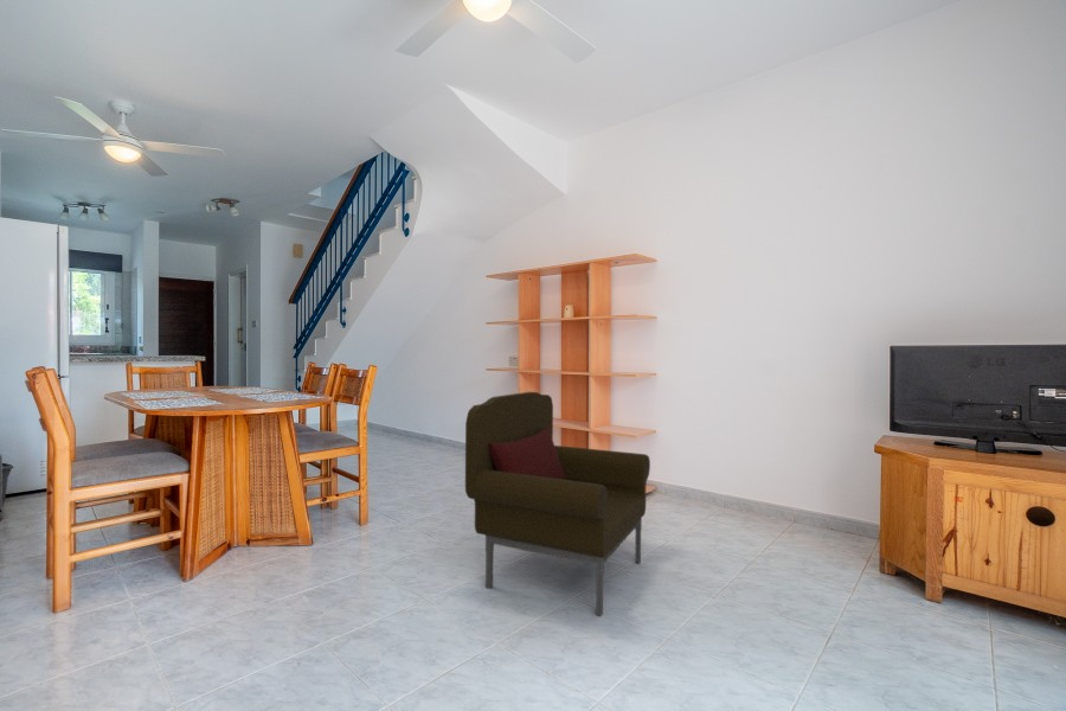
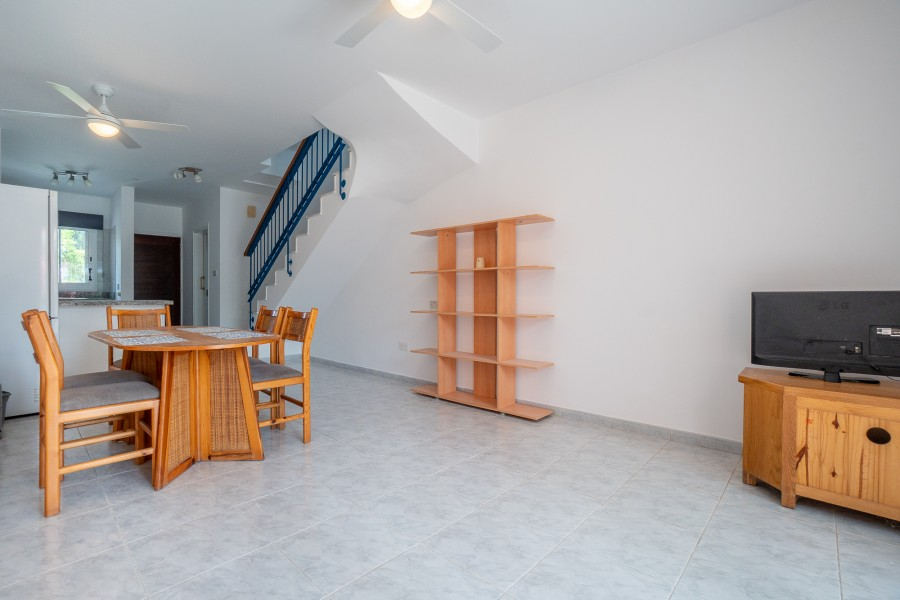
- armchair [464,391,651,617]
